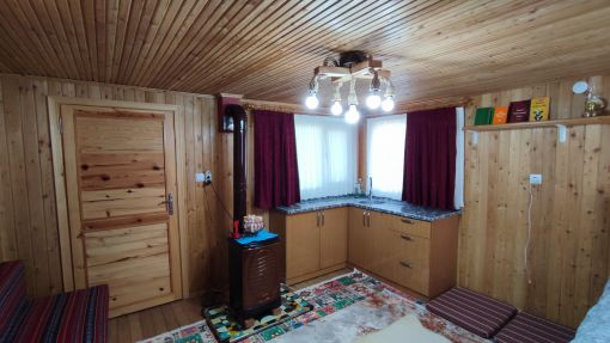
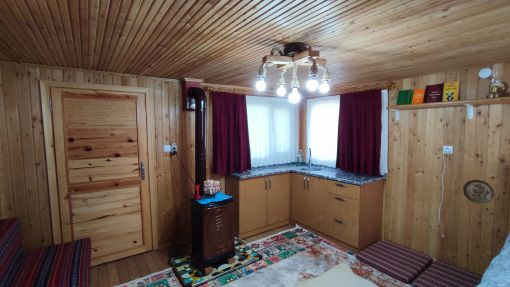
+ decorative plate [462,179,495,205]
